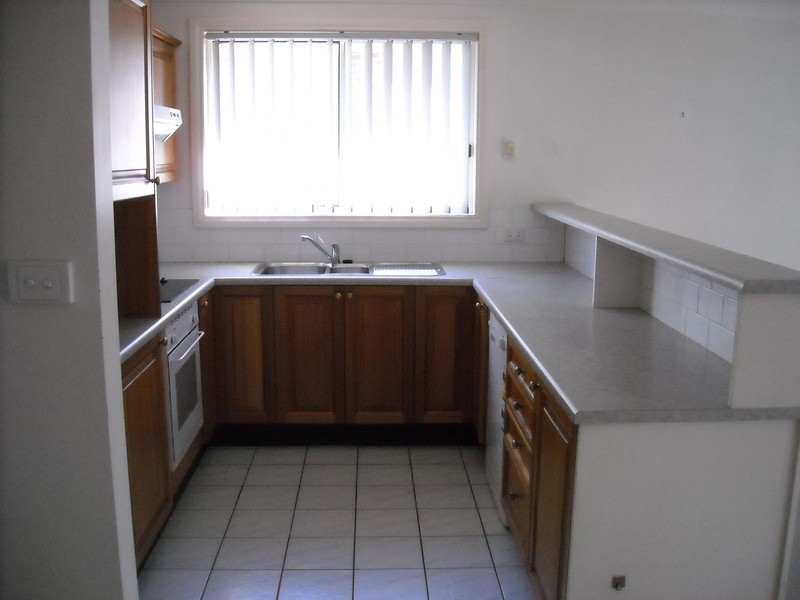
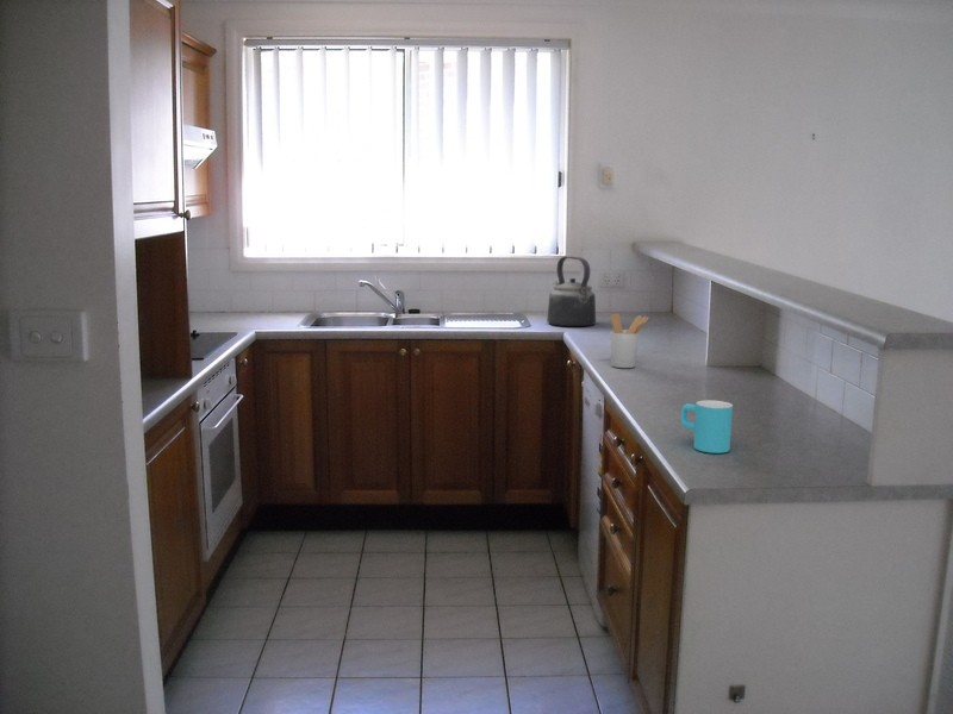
+ utensil holder [610,312,649,369]
+ kettle [546,256,597,327]
+ cup [680,399,734,455]
